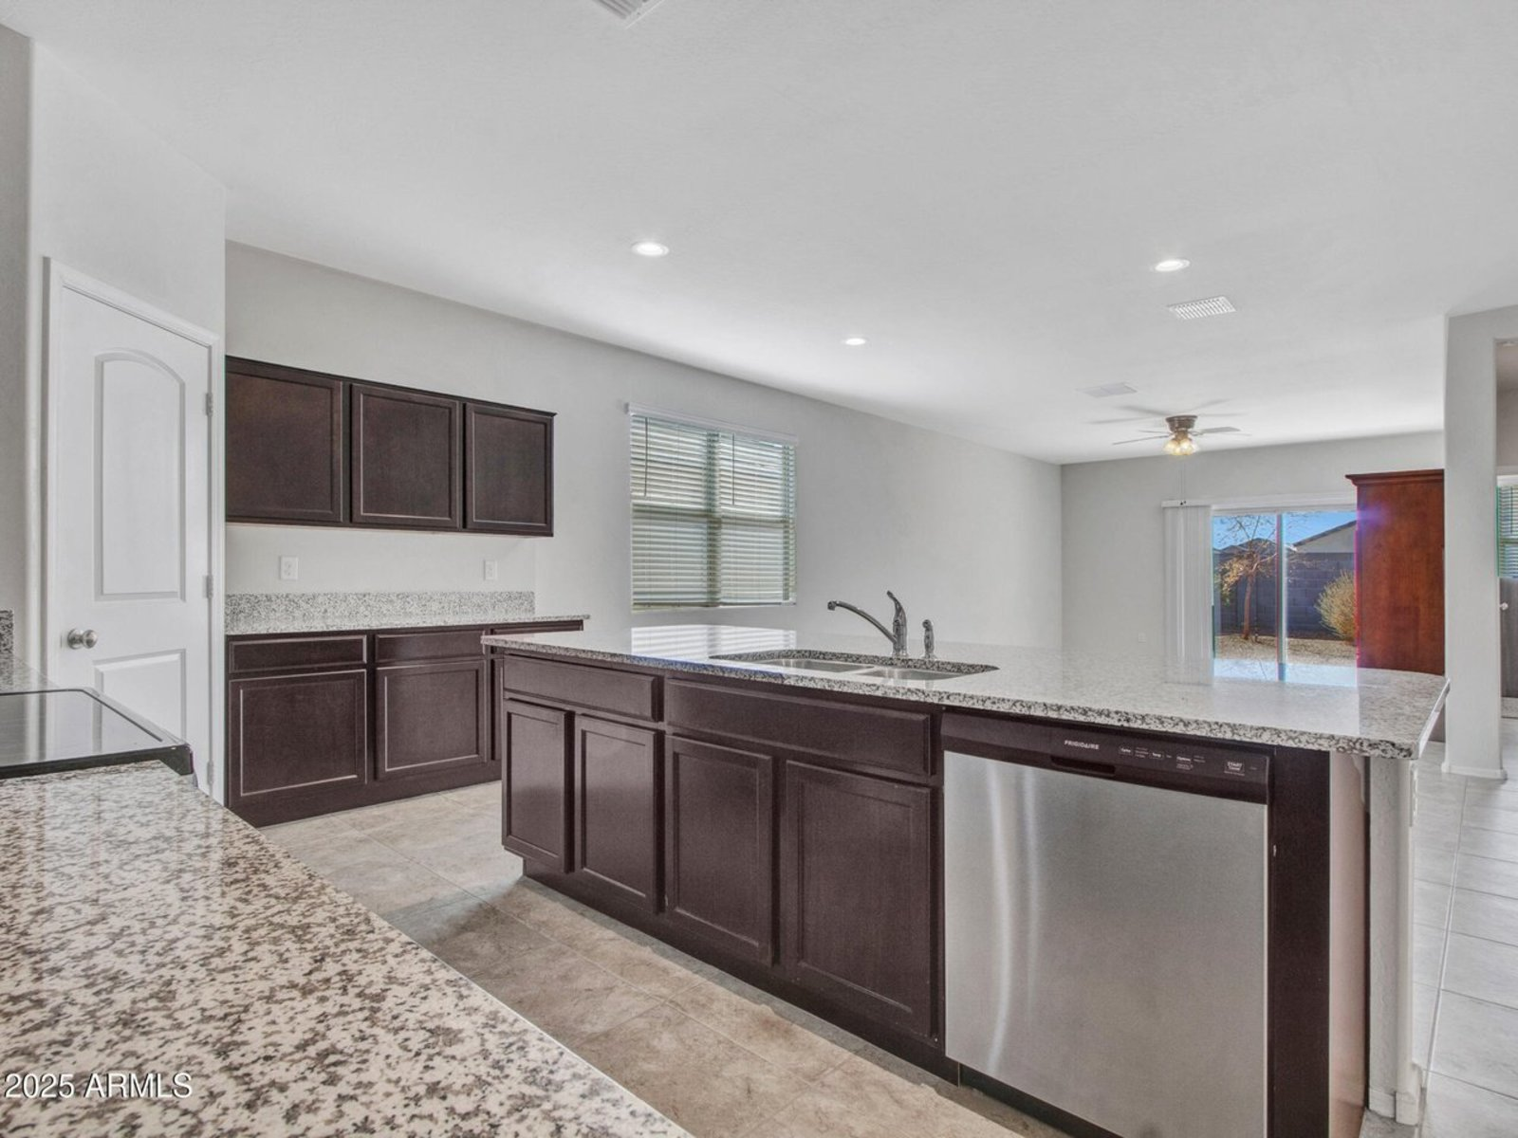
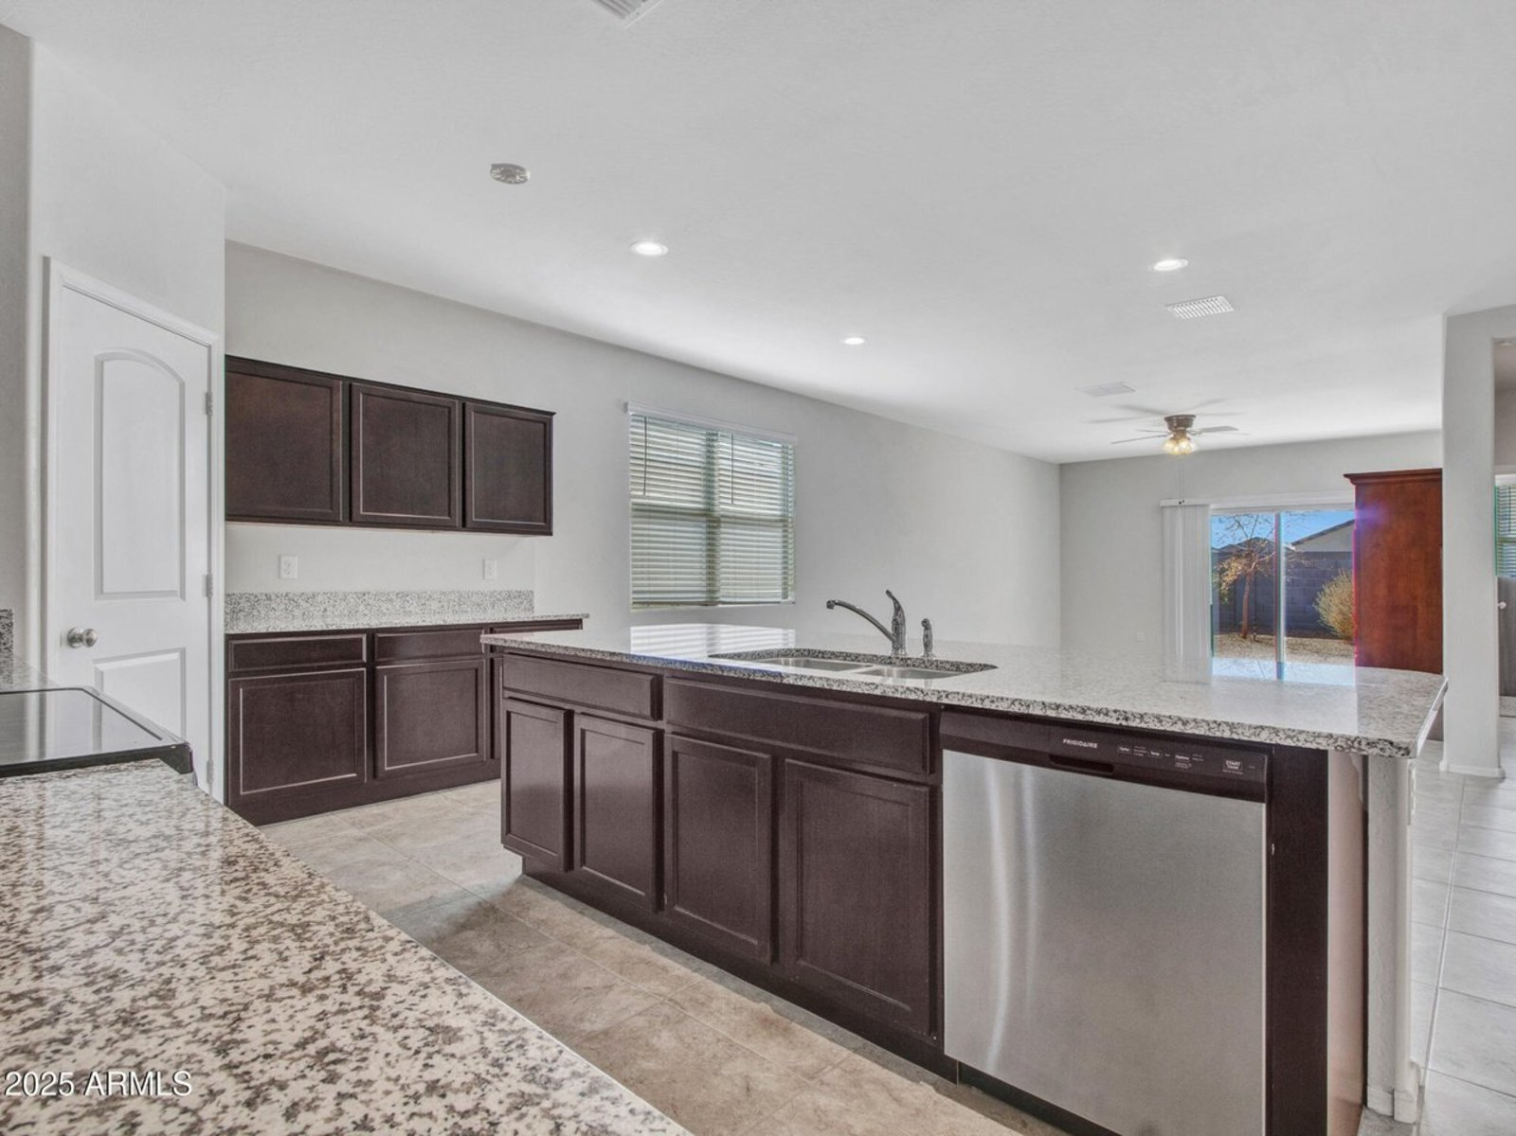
+ smoke detector [489,162,531,185]
